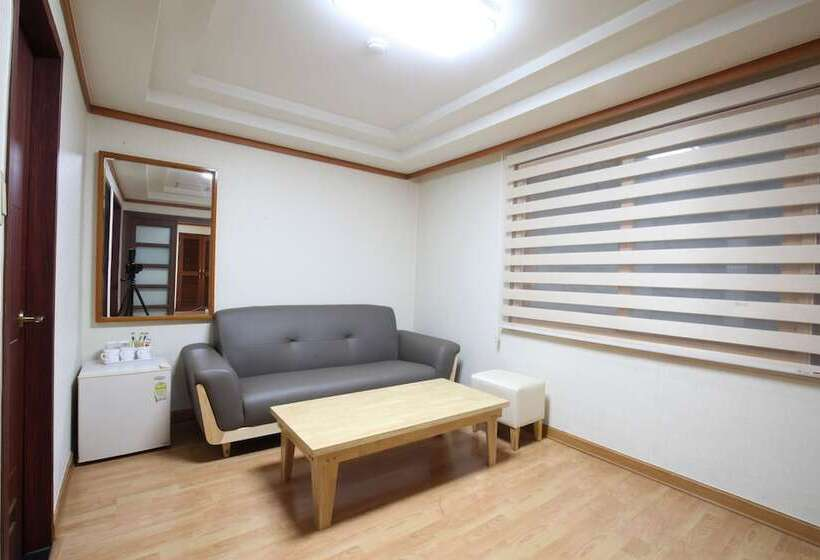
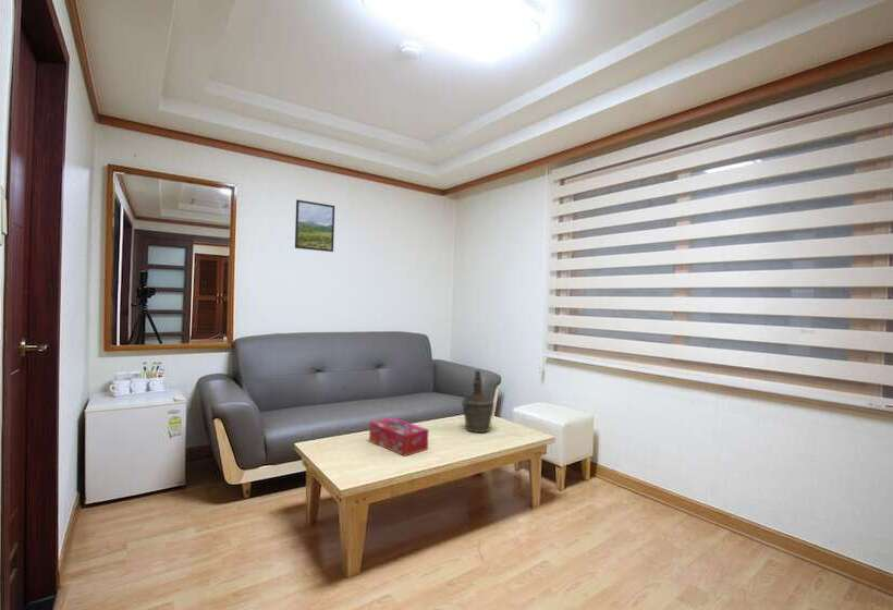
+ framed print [294,198,335,253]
+ bottle [461,369,494,434]
+ tissue box [368,416,430,457]
